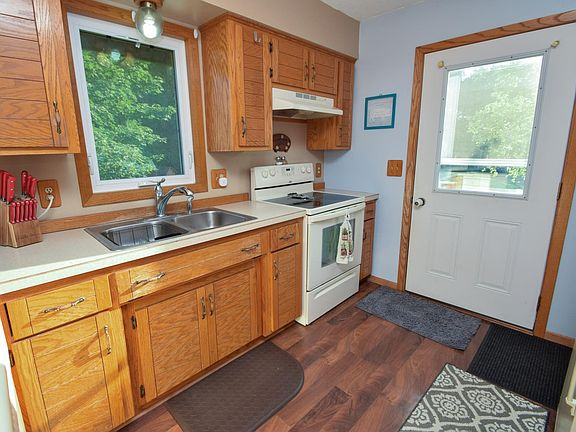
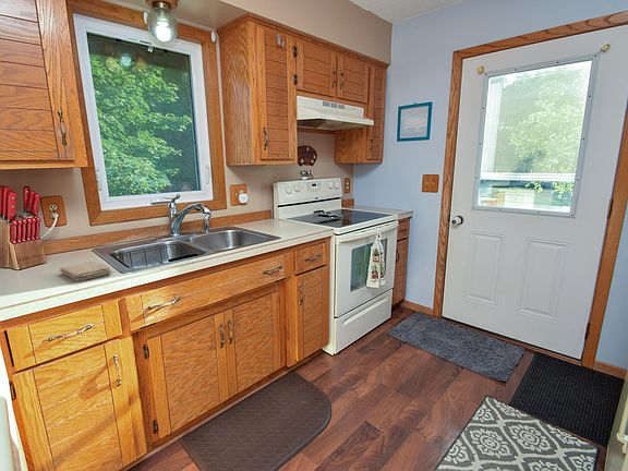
+ washcloth [59,259,112,282]
